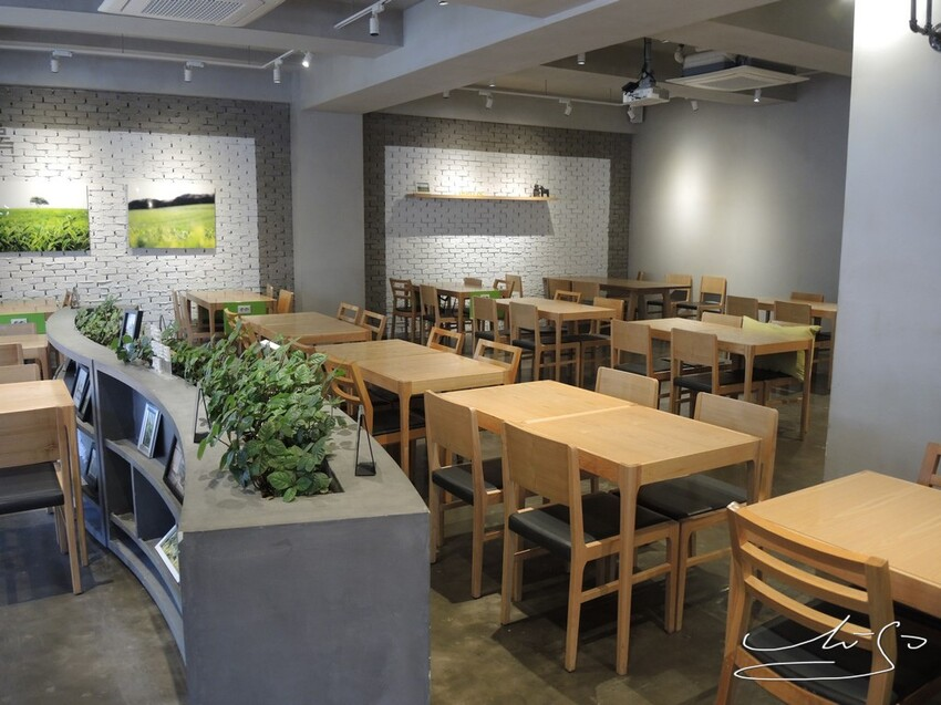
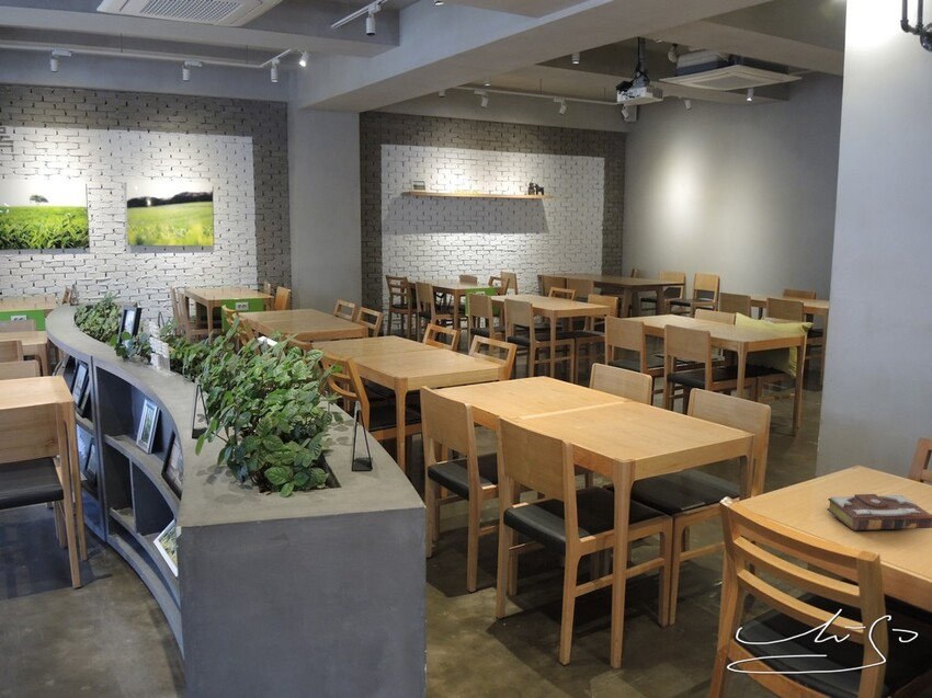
+ book [826,493,932,531]
